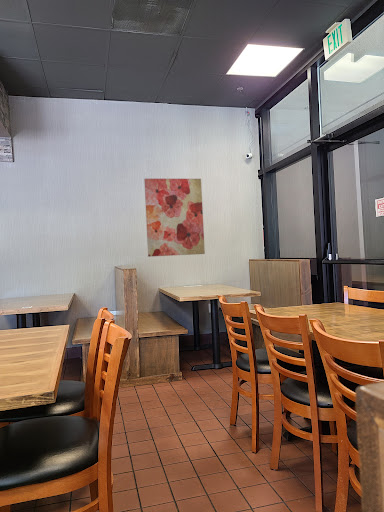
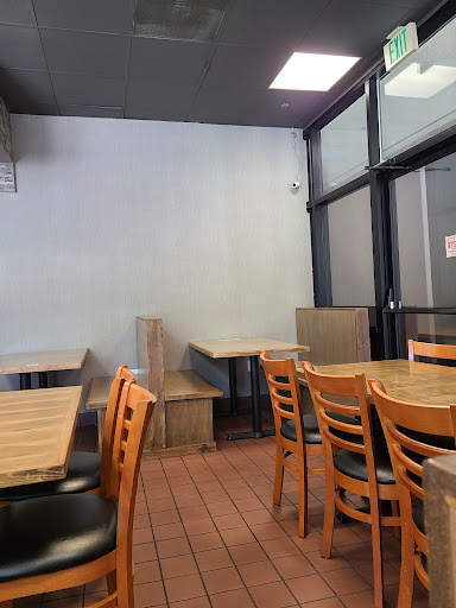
- wall art [143,178,206,258]
